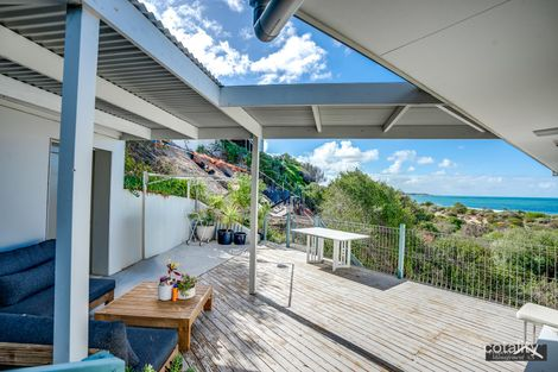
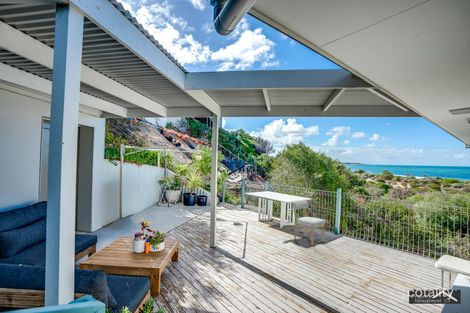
+ chair [292,200,326,247]
